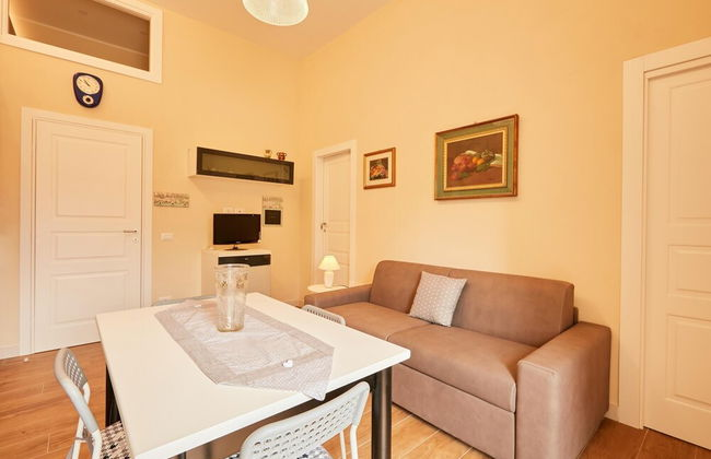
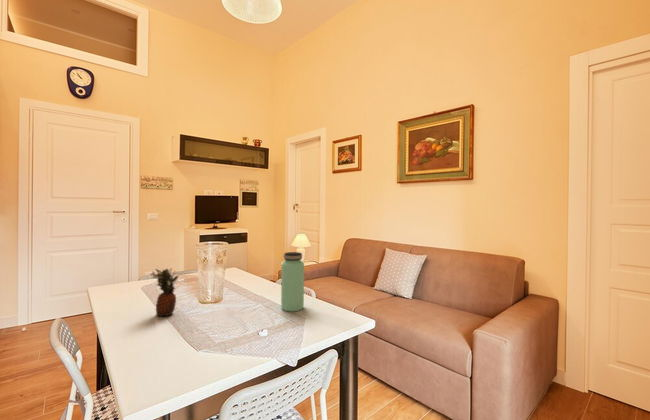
+ fruit [149,267,181,318]
+ bottle [280,251,305,312]
